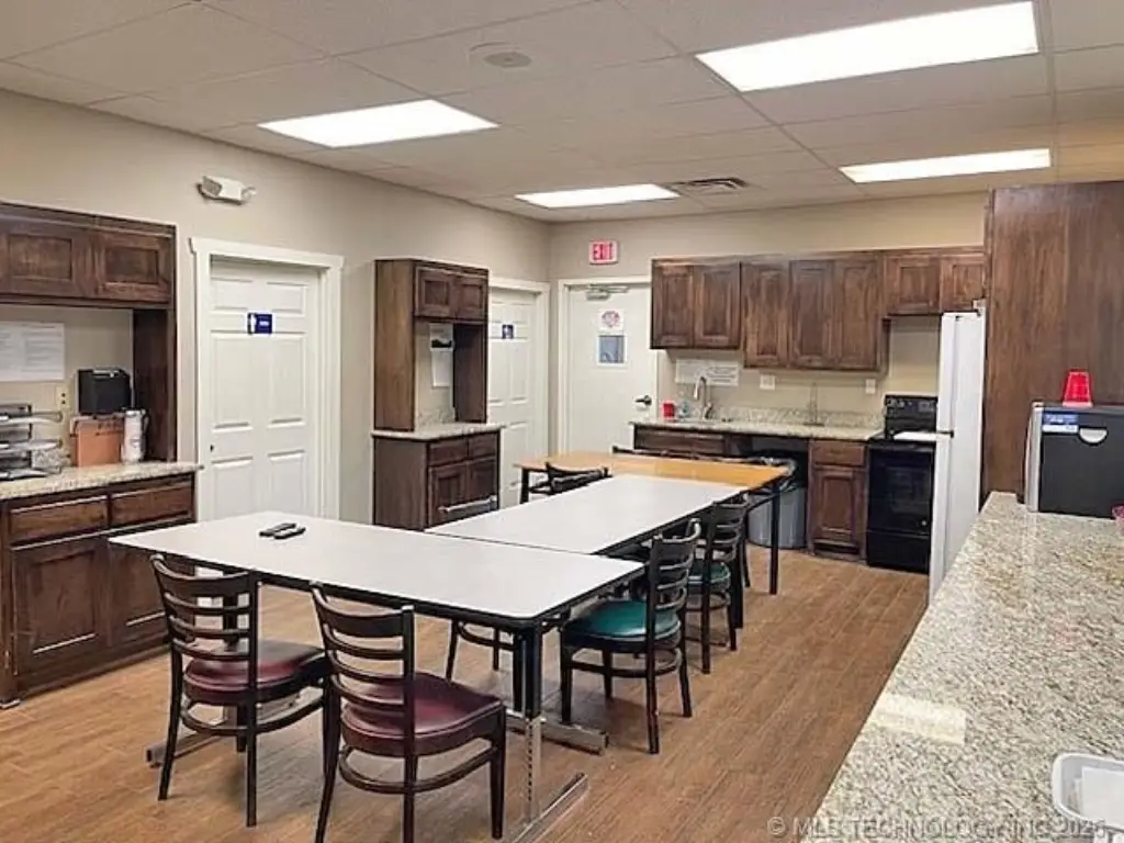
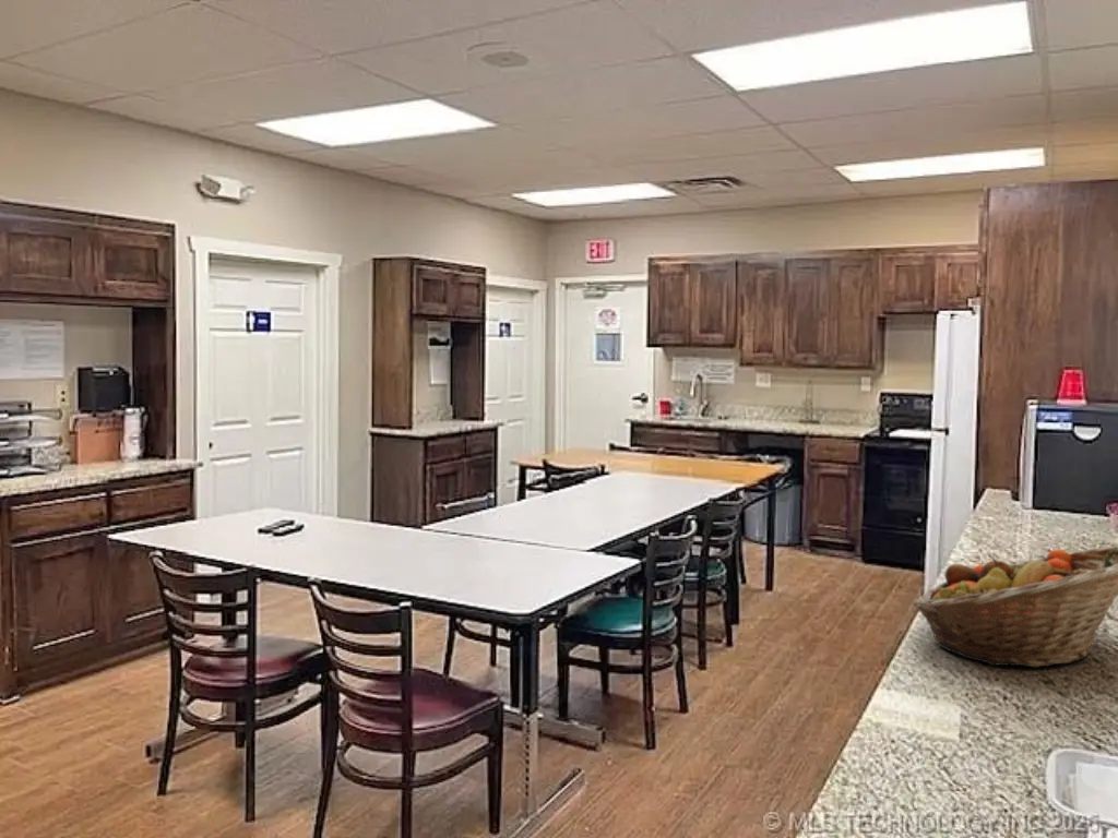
+ fruit basket [912,546,1118,668]
